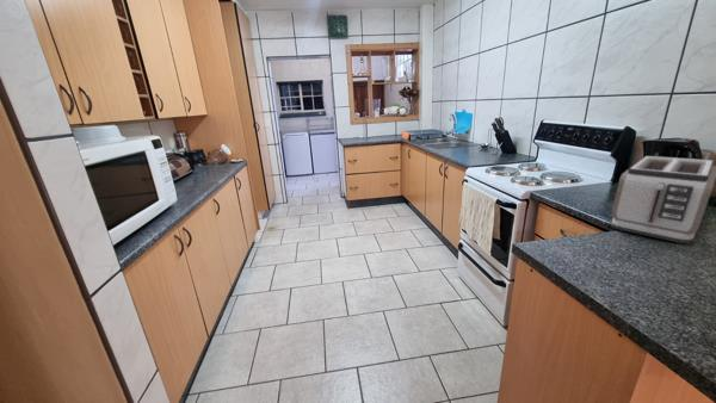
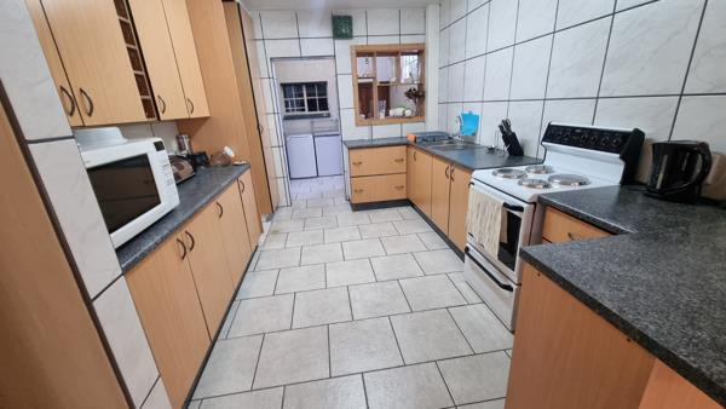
- toaster [610,155,716,244]
